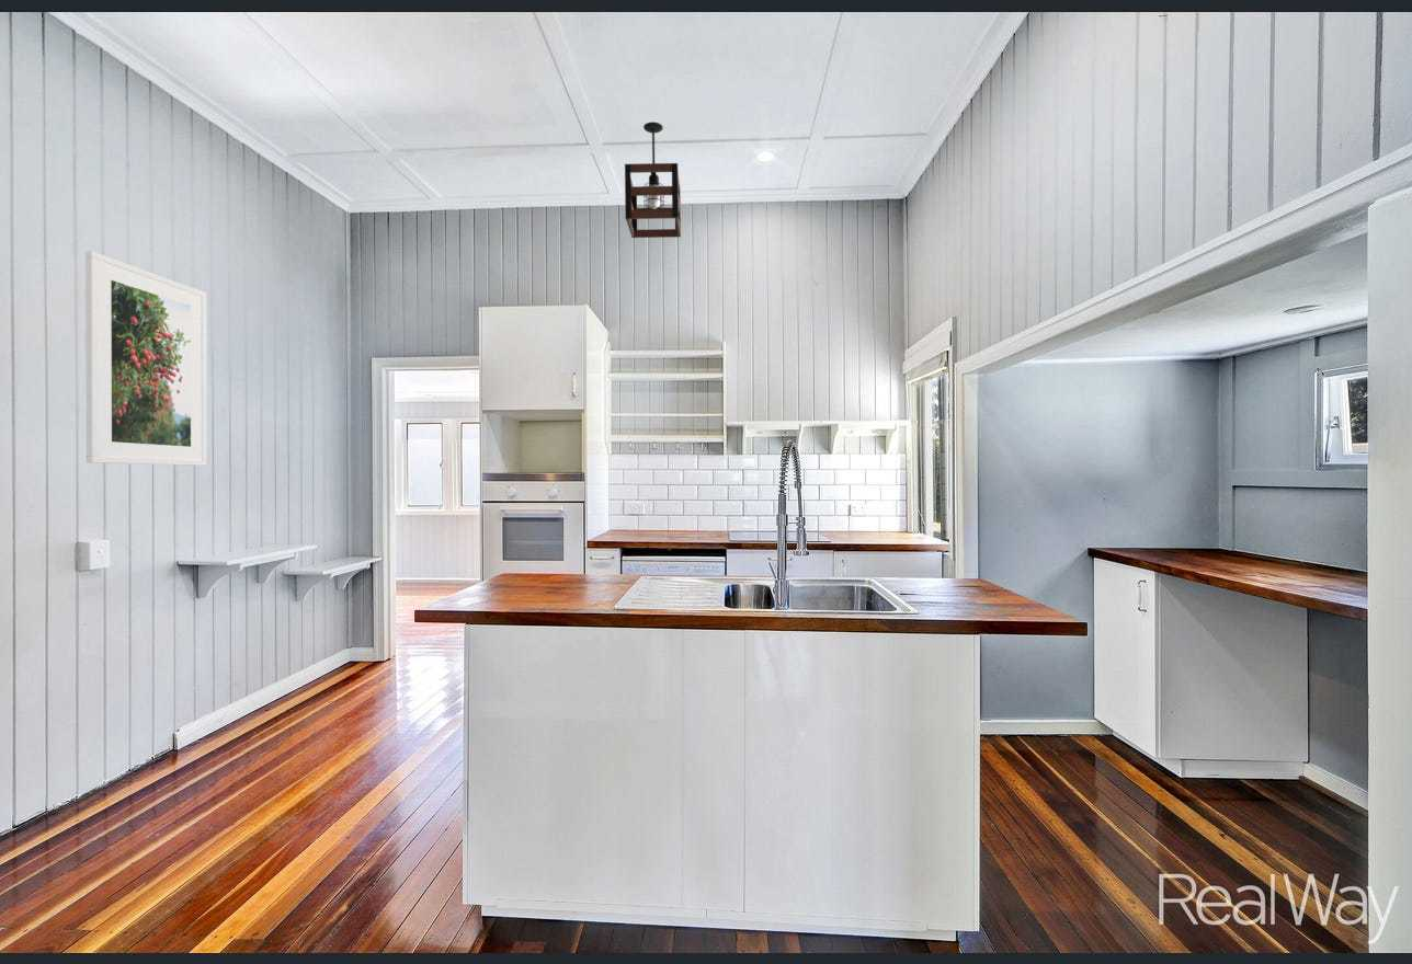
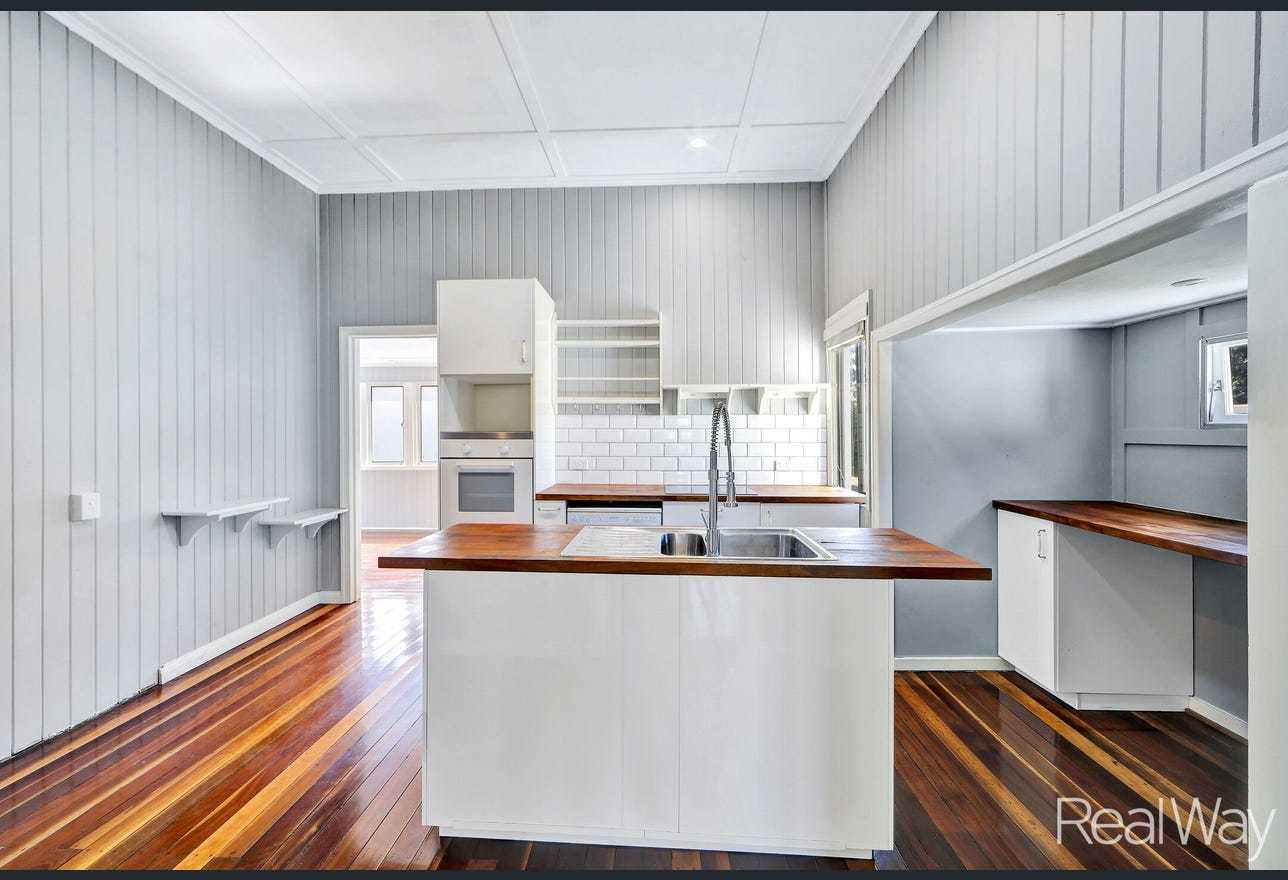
- pendant light [624,120,682,239]
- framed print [84,250,208,467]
